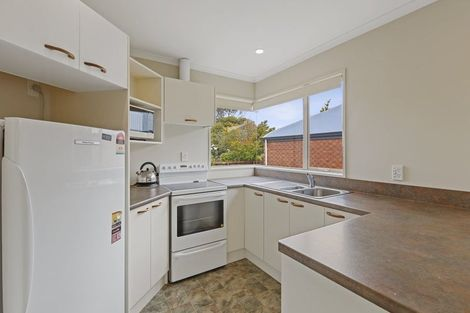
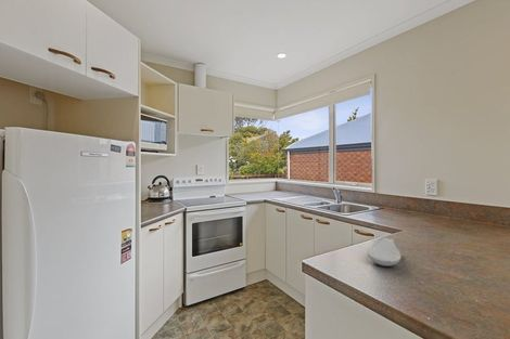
+ spoon rest [366,237,403,268]
